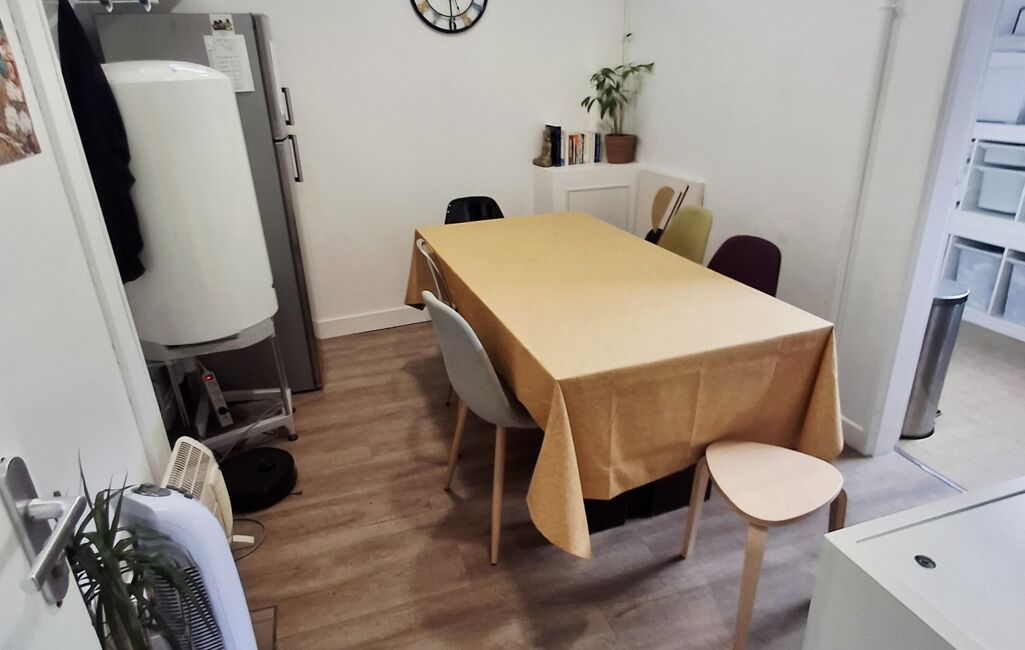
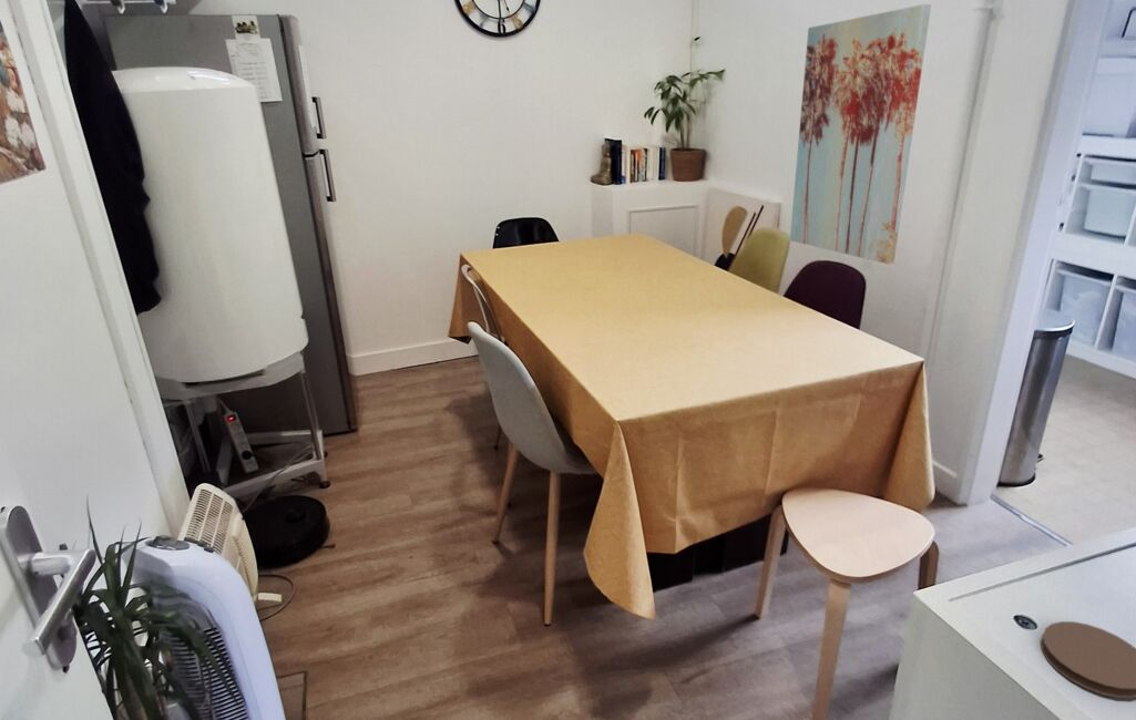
+ coaster [1040,620,1136,699]
+ wall art [789,3,932,265]
